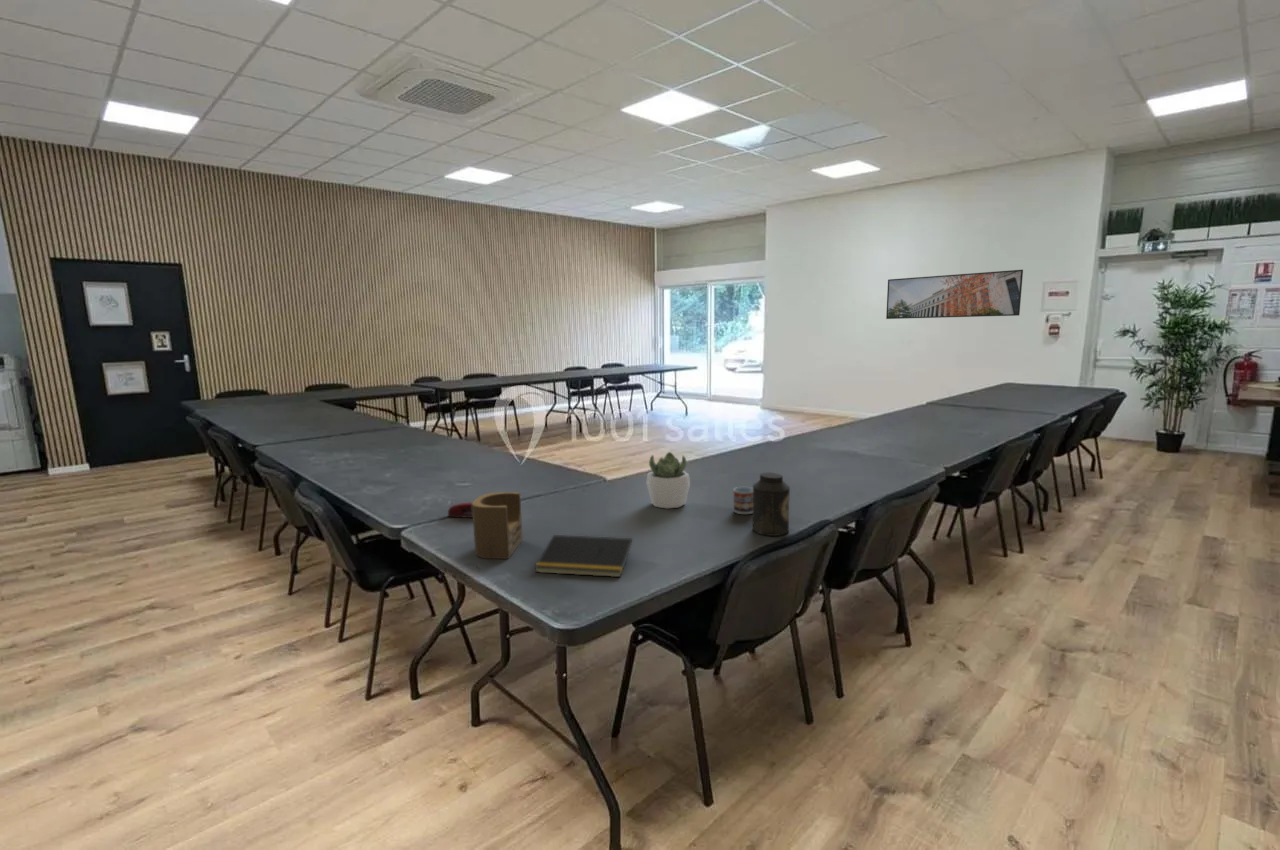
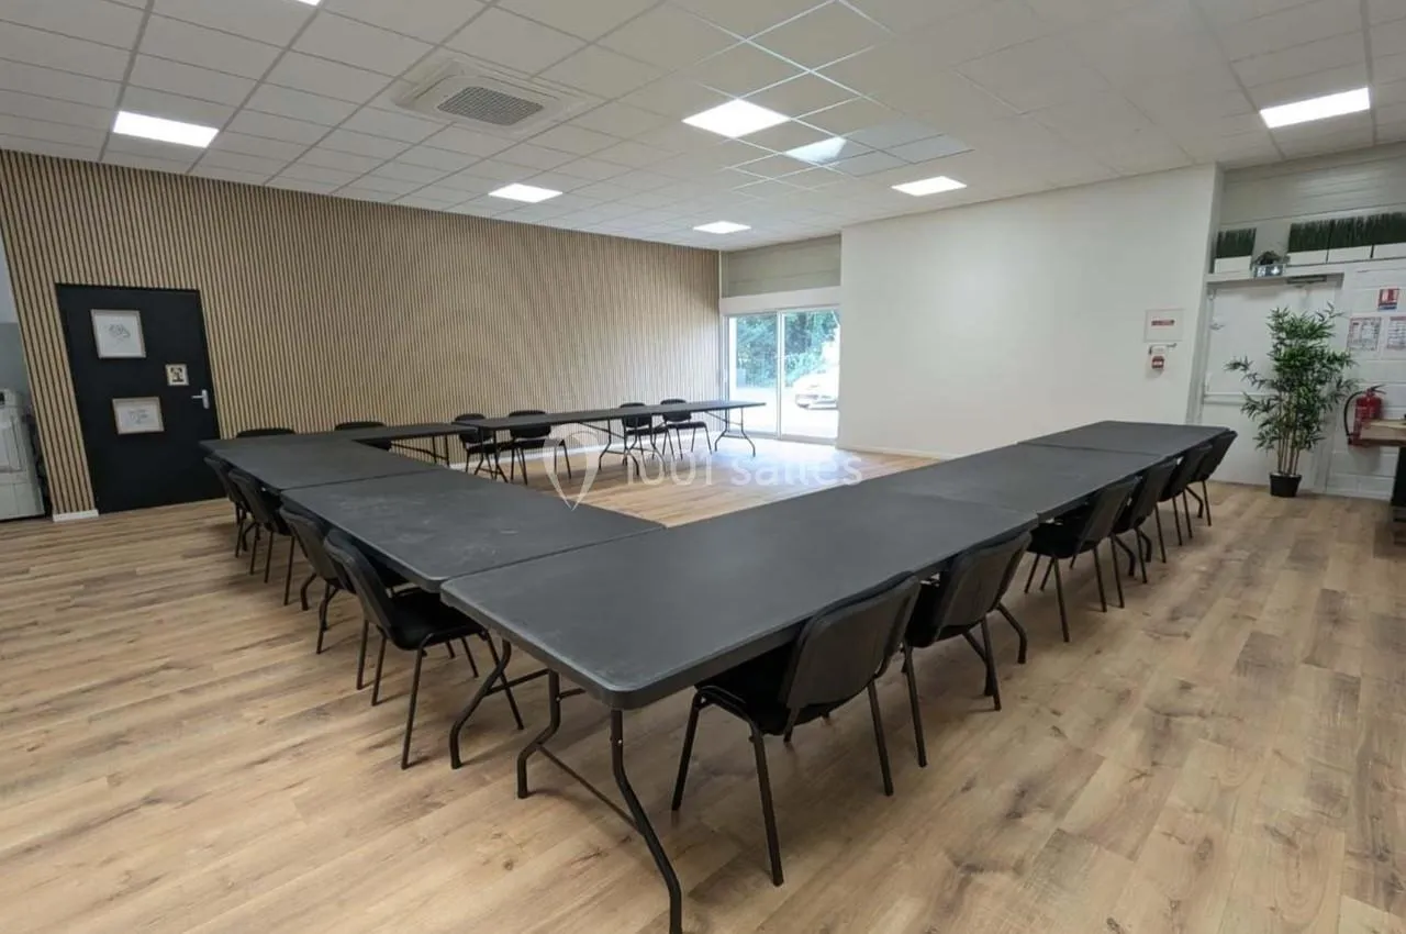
- canister [752,471,791,537]
- stapler [447,501,473,519]
- pen holder [472,491,524,560]
- notepad [534,534,633,578]
- cup [732,486,753,515]
- succulent plant [646,451,691,510]
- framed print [885,269,1024,320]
